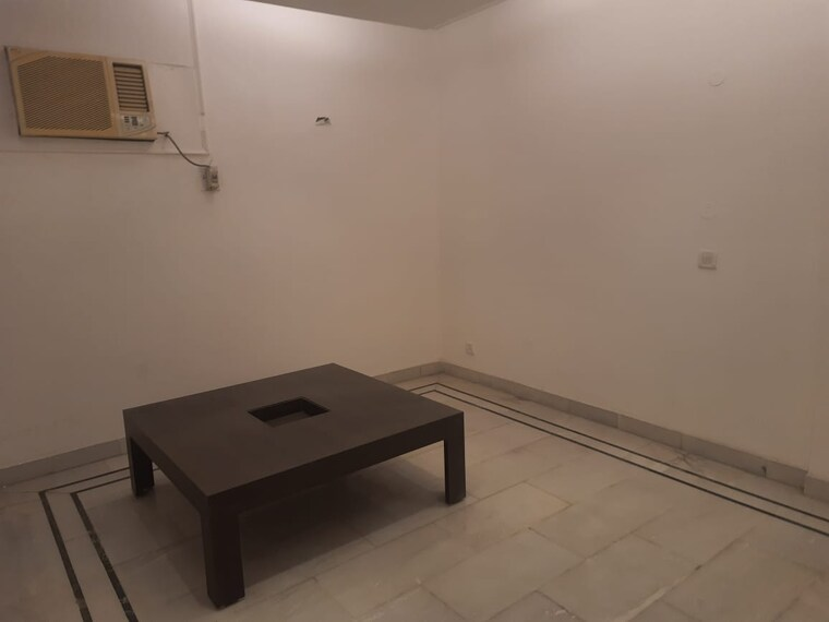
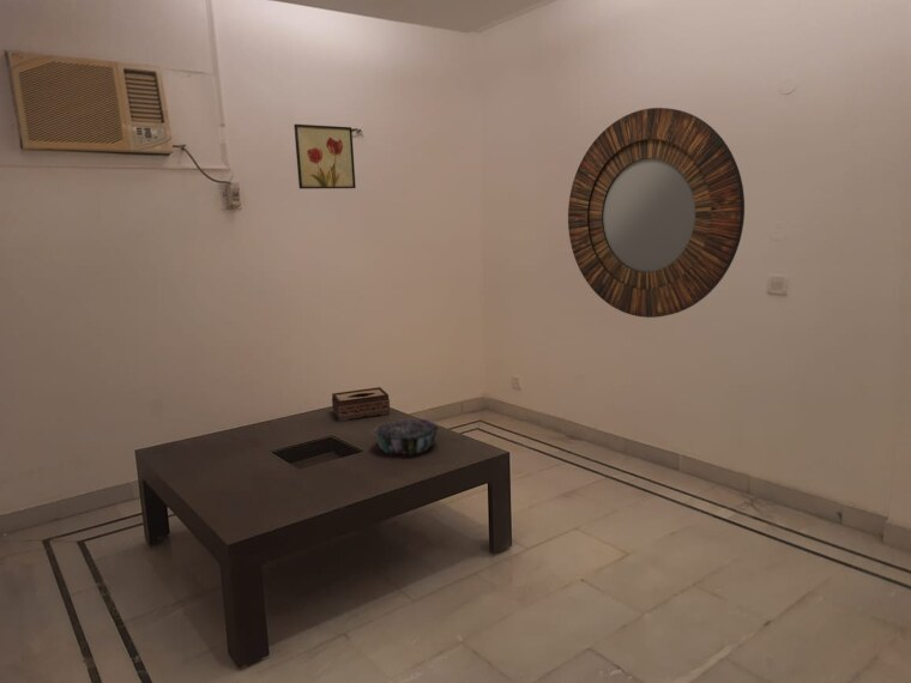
+ decorative bowl [372,418,440,455]
+ tissue box [331,386,391,423]
+ wall art [292,123,357,189]
+ home mirror [567,107,746,319]
